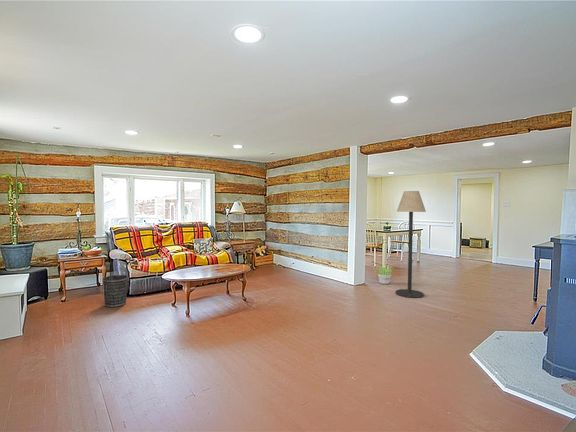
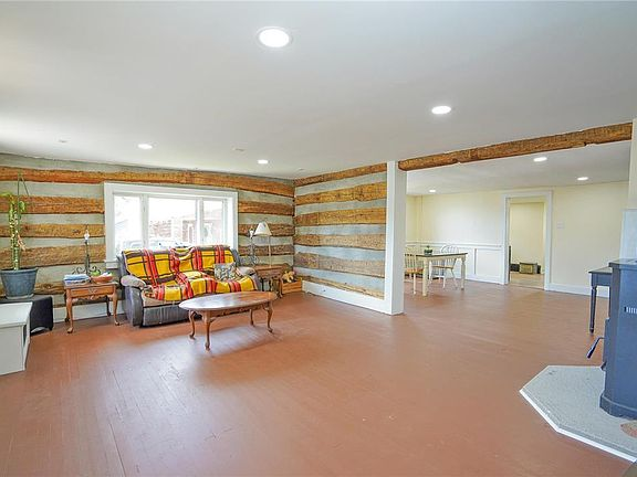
- potted plant [374,263,396,285]
- wastebasket [102,274,128,308]
- floor lamp [395,190,427,299]
